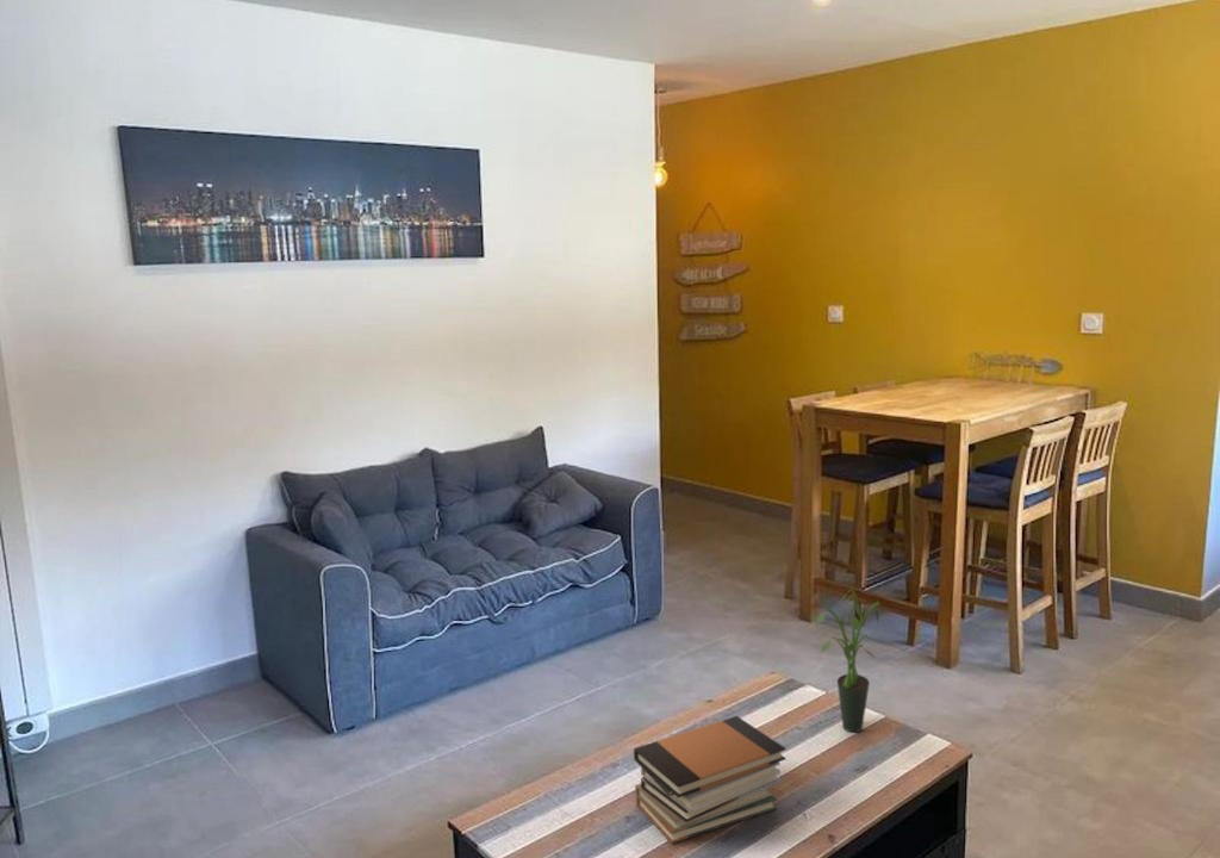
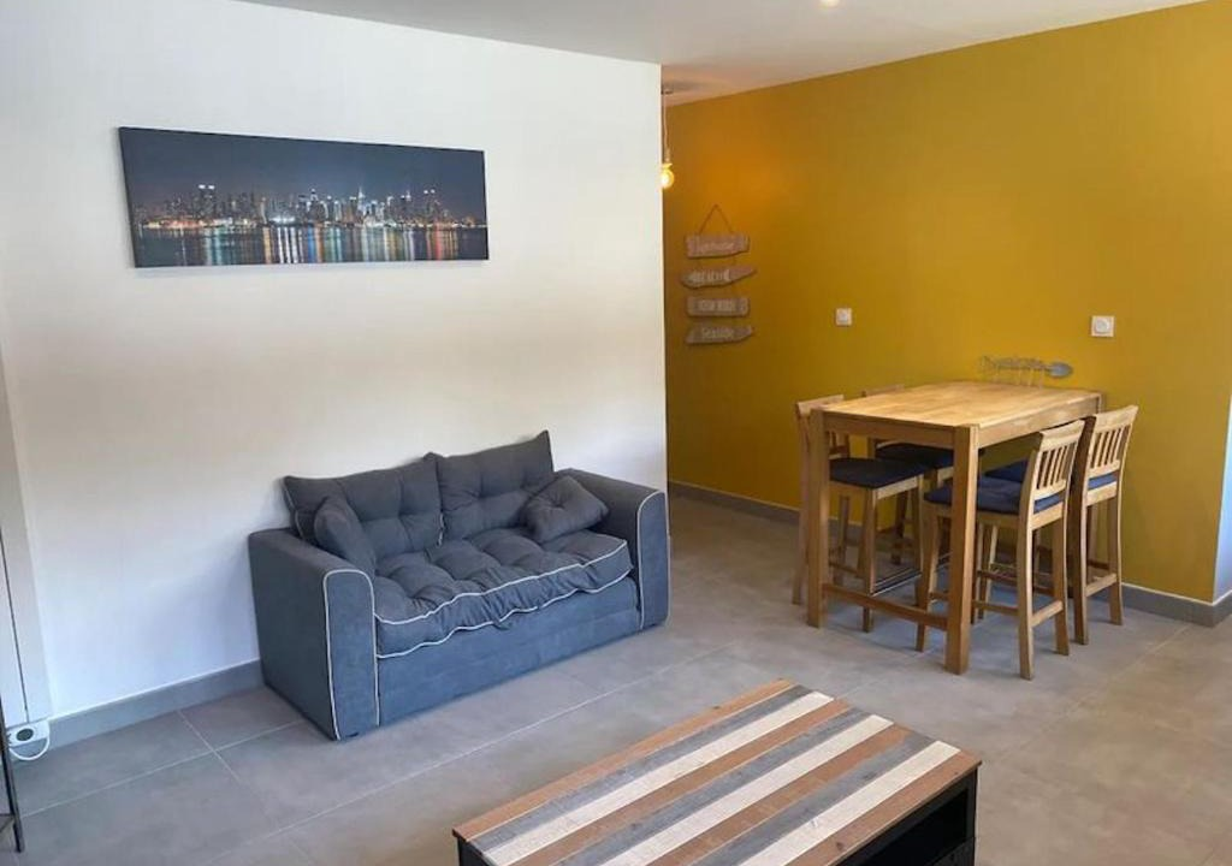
- book stack [633,715,788,845]
- potted plant [815,587,880,733]
